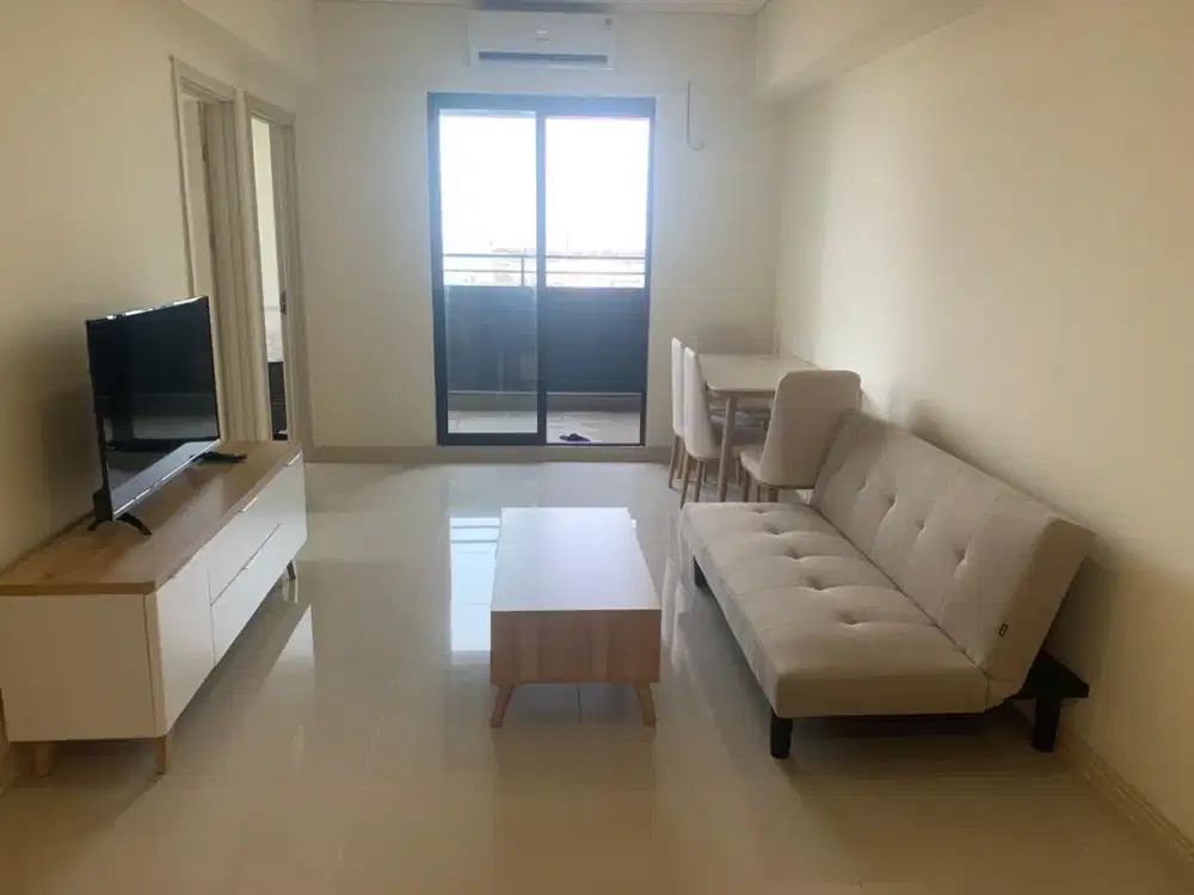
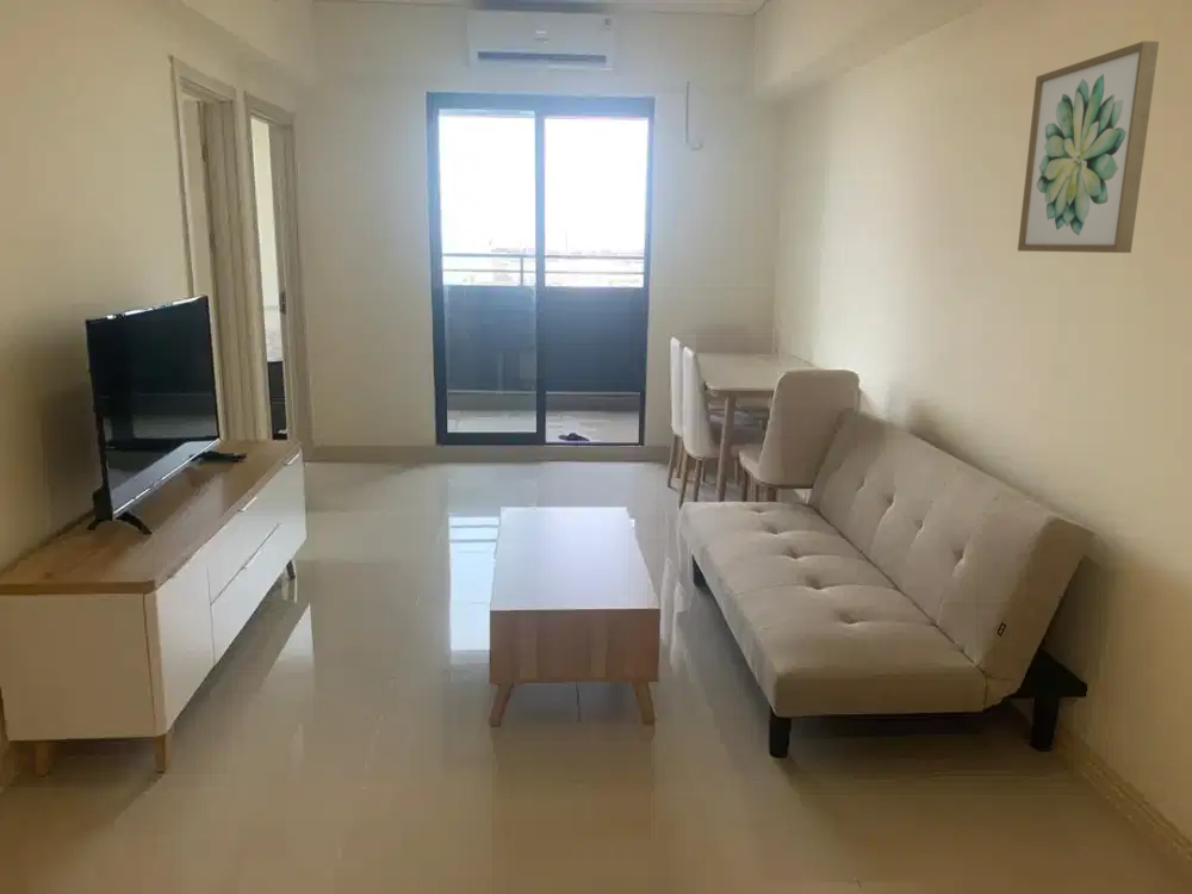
+ wall art [1017,41,1160,254]
